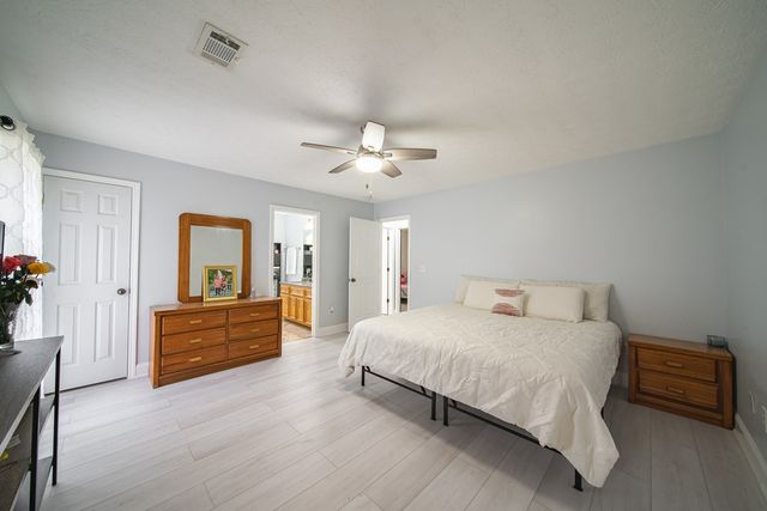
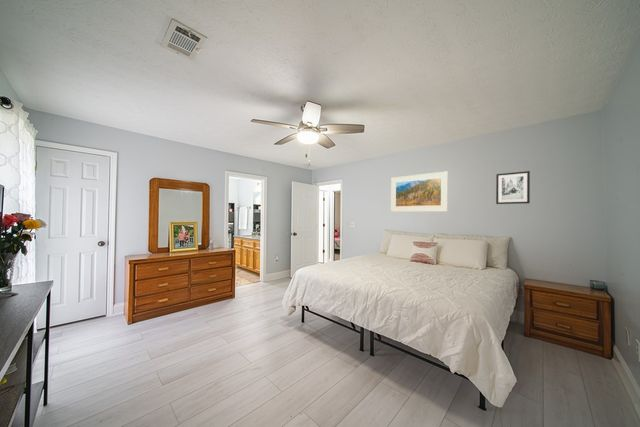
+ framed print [390,170,449,213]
+ wall art [495,170,531,205]
